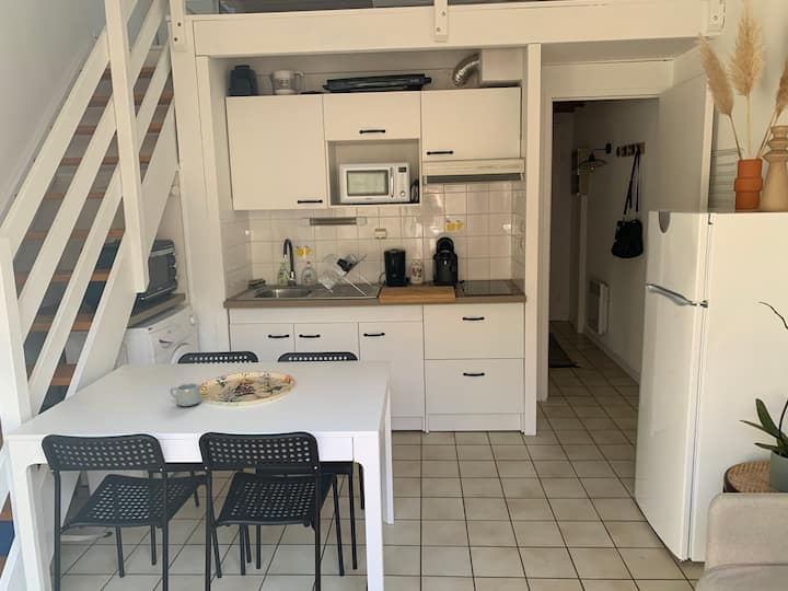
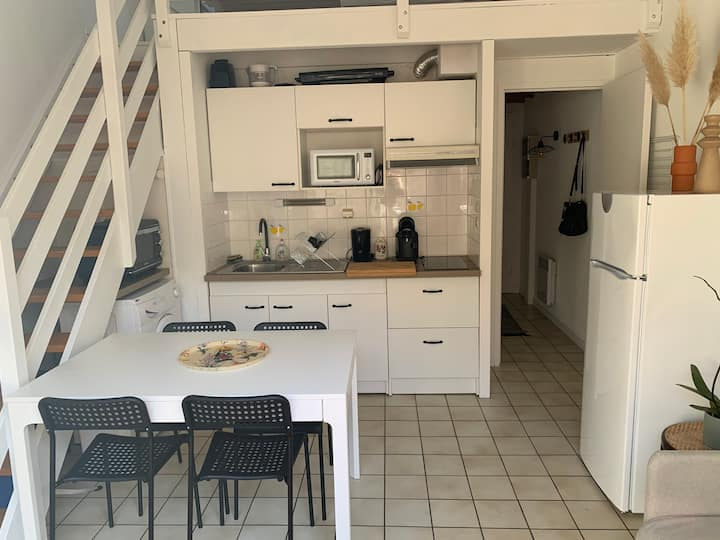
- mug [169,382,202,407]
